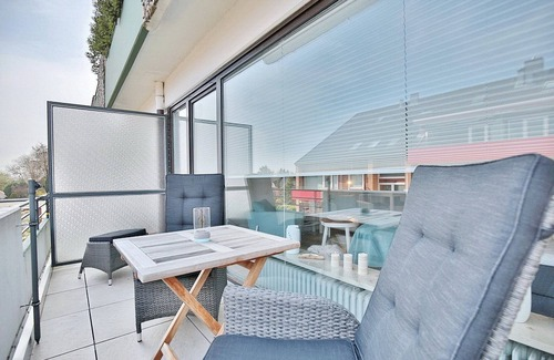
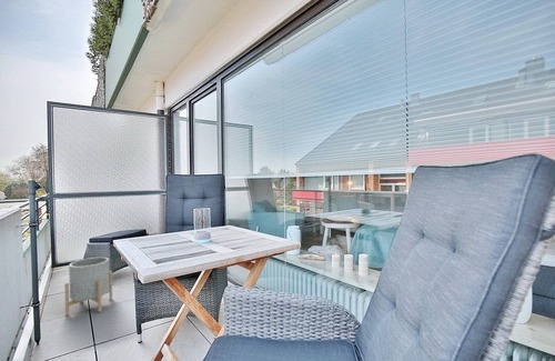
+ planter [63,257,113,317]
